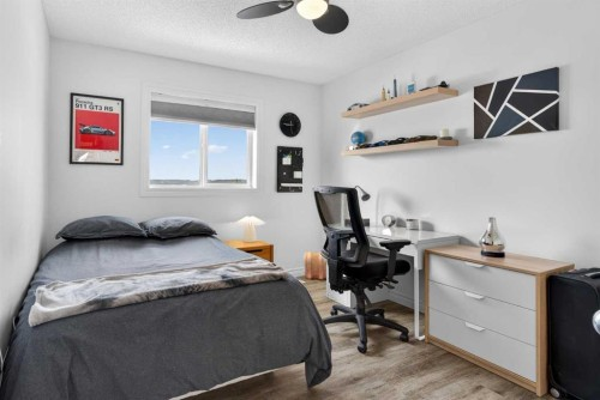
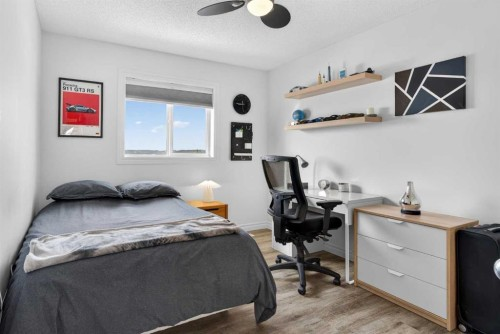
- pouch [304,250,328,280]
